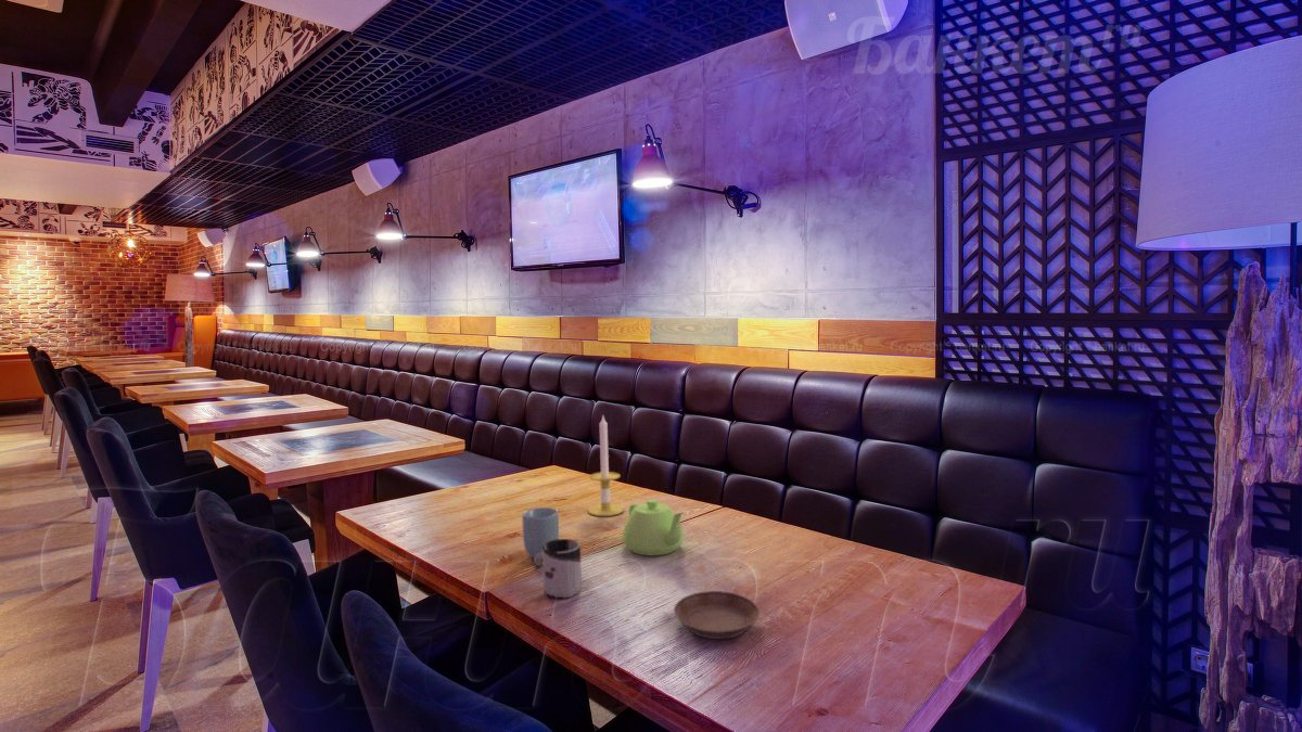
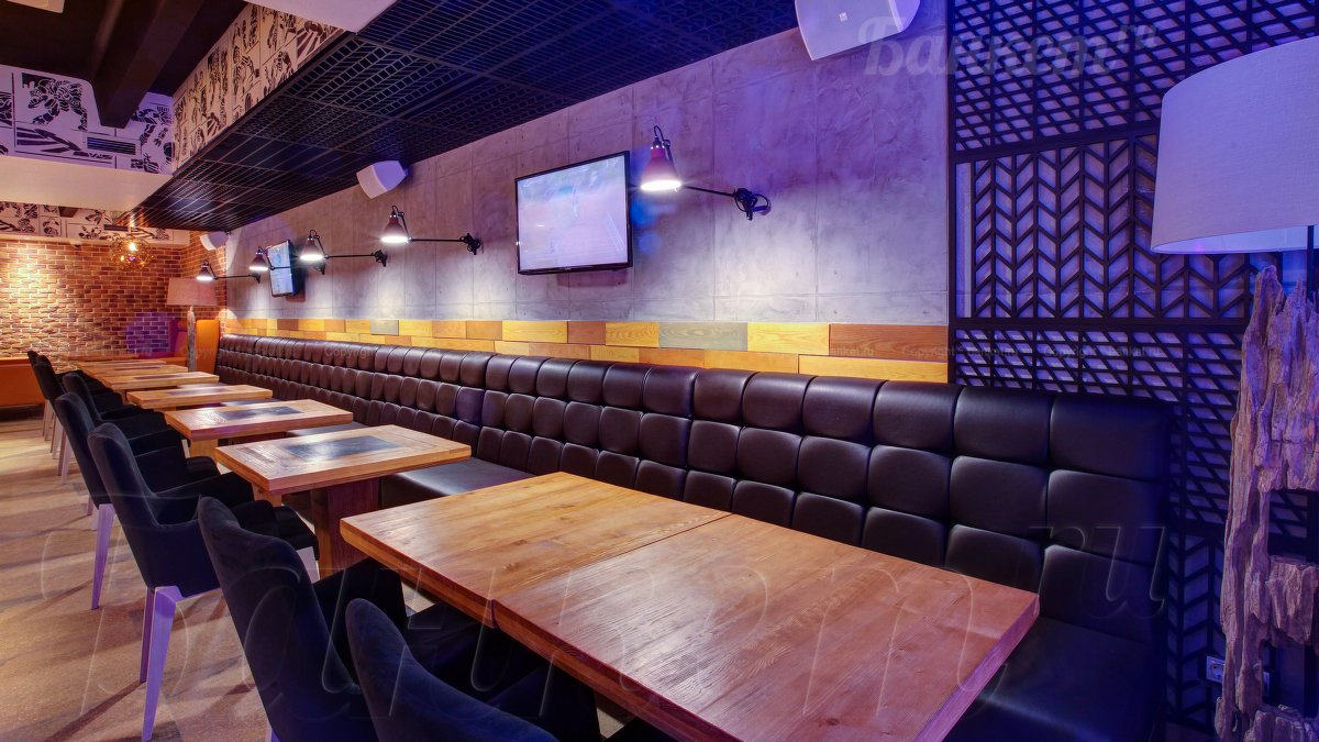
- cup [521,506,560,560]
- saucer [673,590,761,640]
- cup [533,538,583,599]
- candle [587,415,625,517]
- teapot [622,498,685,556]
